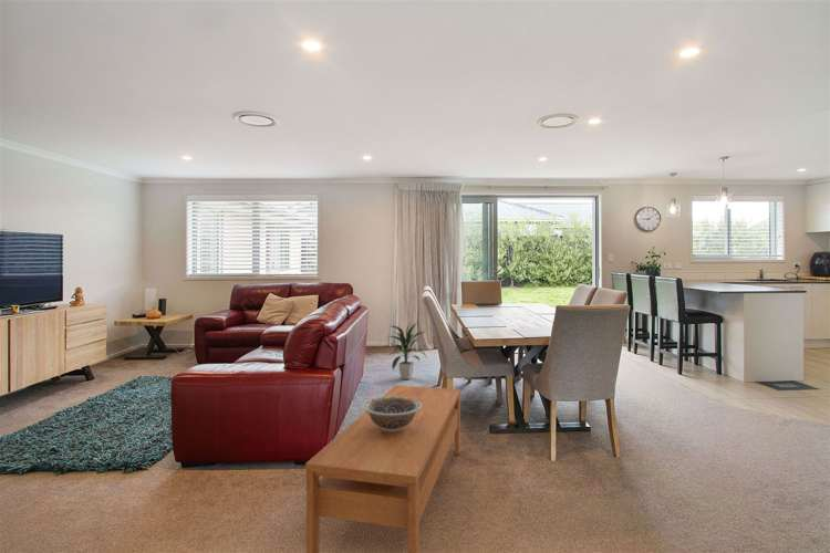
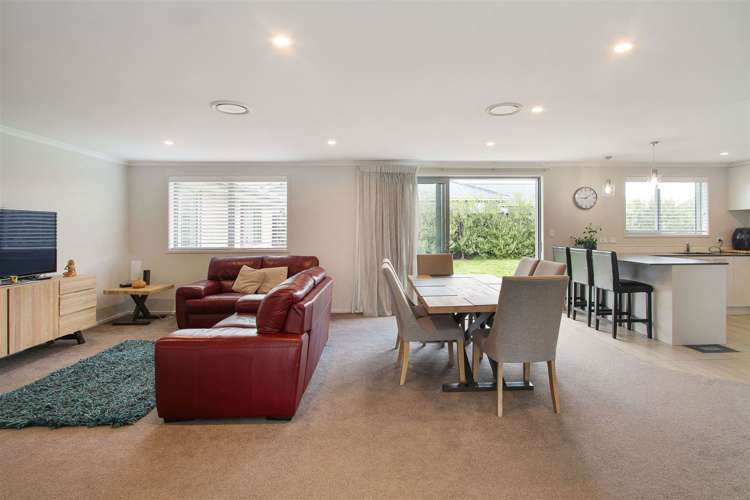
- indoor plant [388,320,429,380]
- coffee table [304,384,461,553]
- decorative bowl [362,396,422,432]
